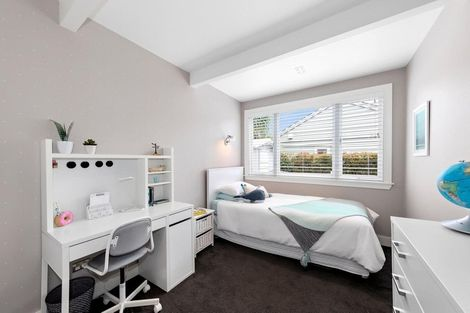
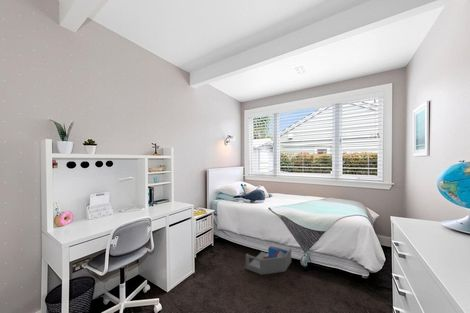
+ storage bin [245,245,292,276]
